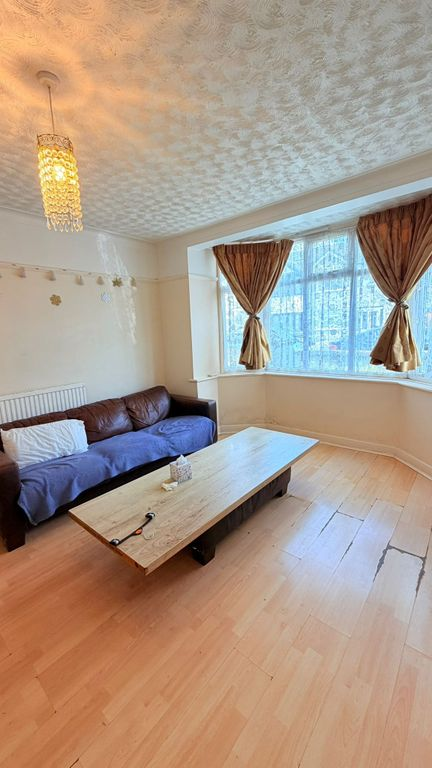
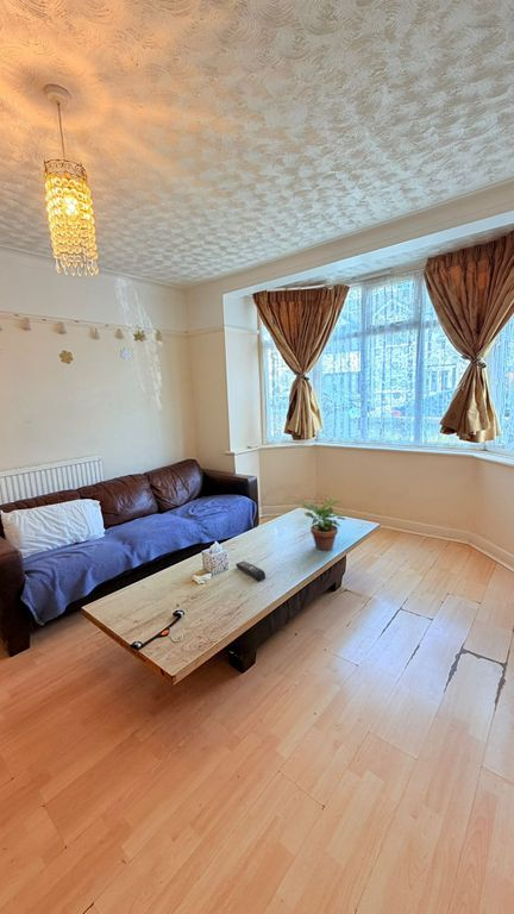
+ potted plant [297,499,346,552]
+ remote control [234,561,267,582]
